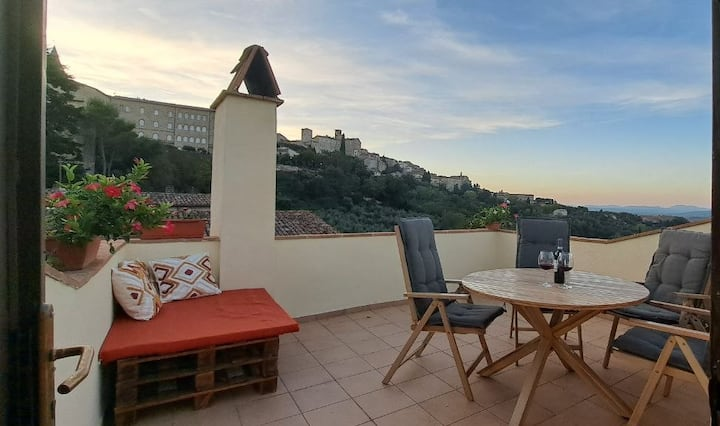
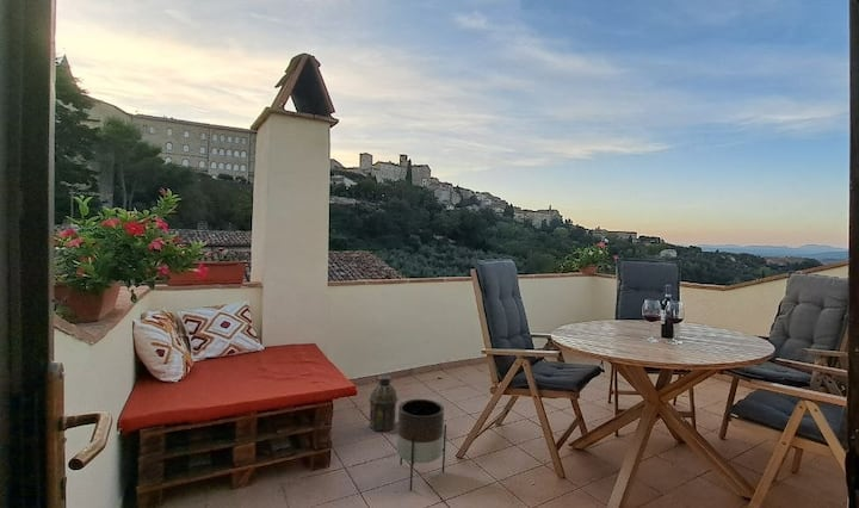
+ lantern [369,374,398,433]
+ planter [395,398,447,491]
